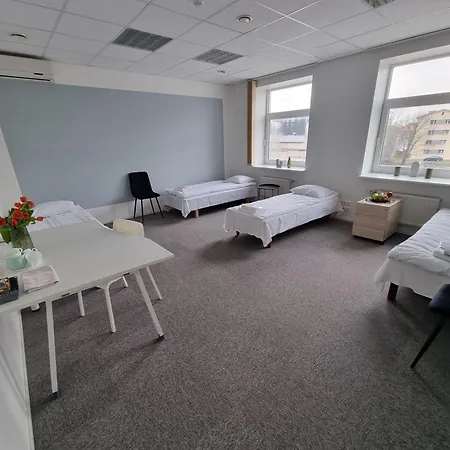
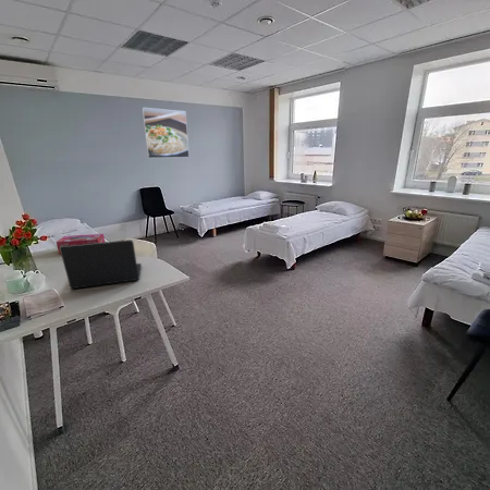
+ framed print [142,107,191,159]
+ tissue box [54,233,106,256]
+ laptop [60,238,143,290]
